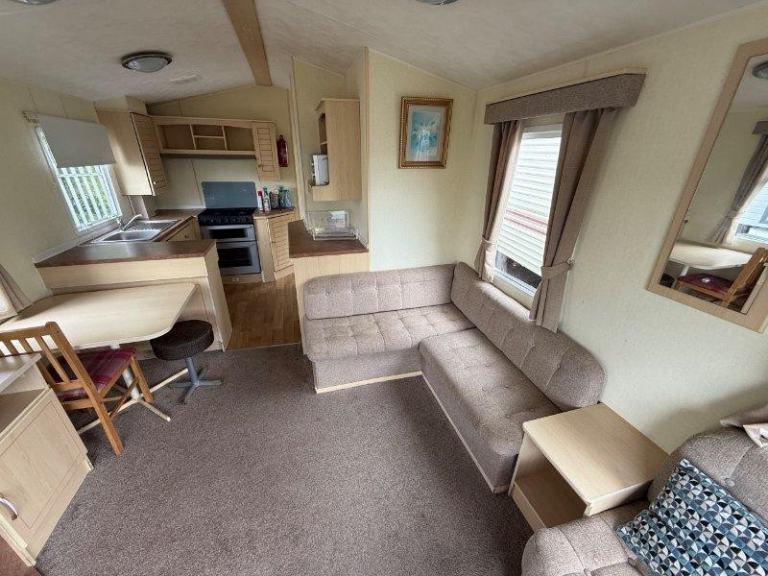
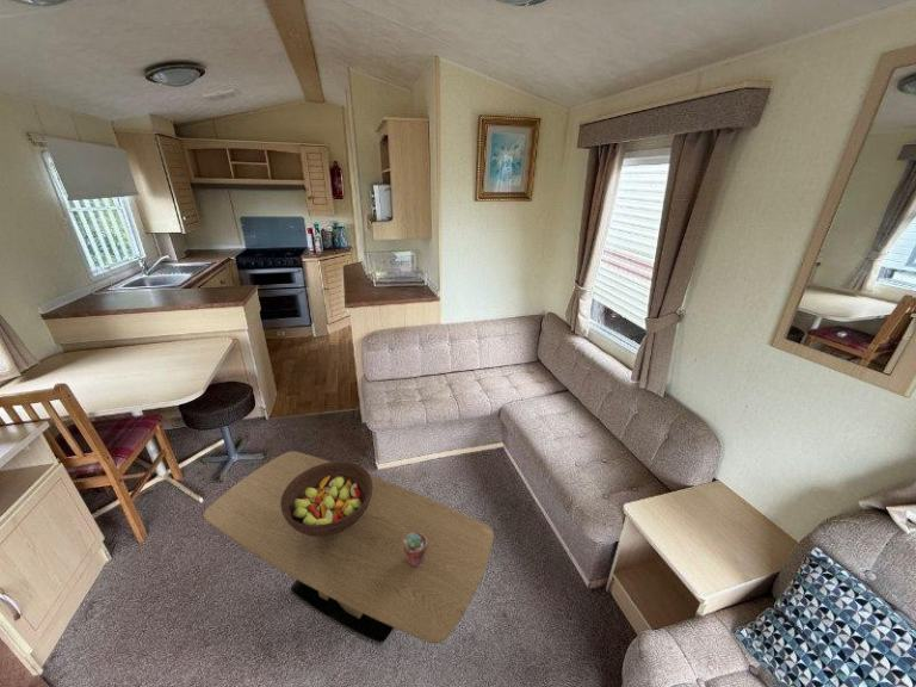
+ potted succulent [403,533,427,565]
+ coffee table [203,450,495,644]
+ fruit bowl [280,460,373,537]
